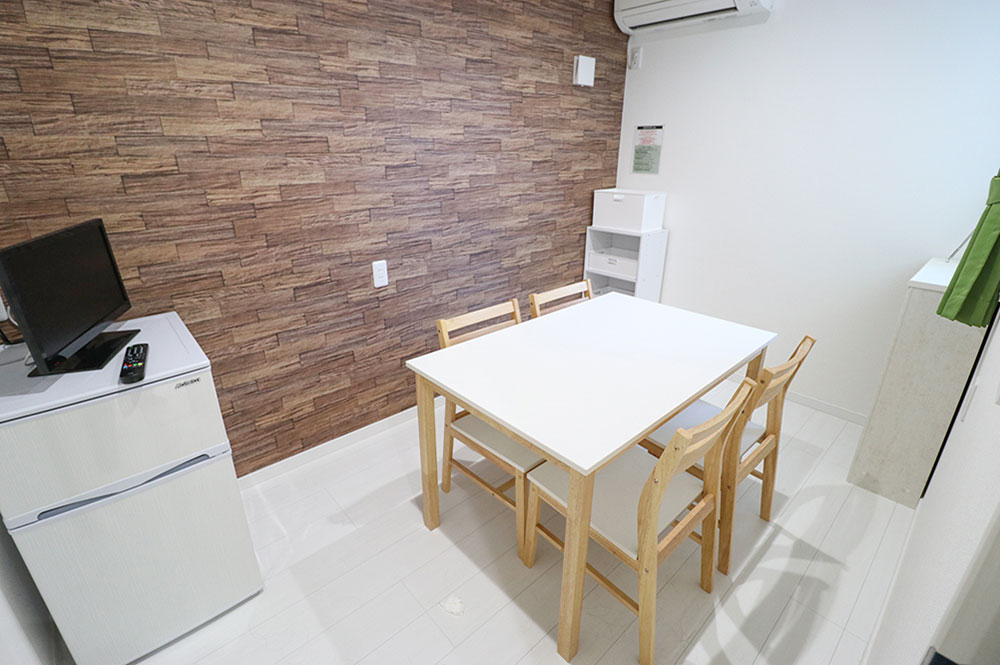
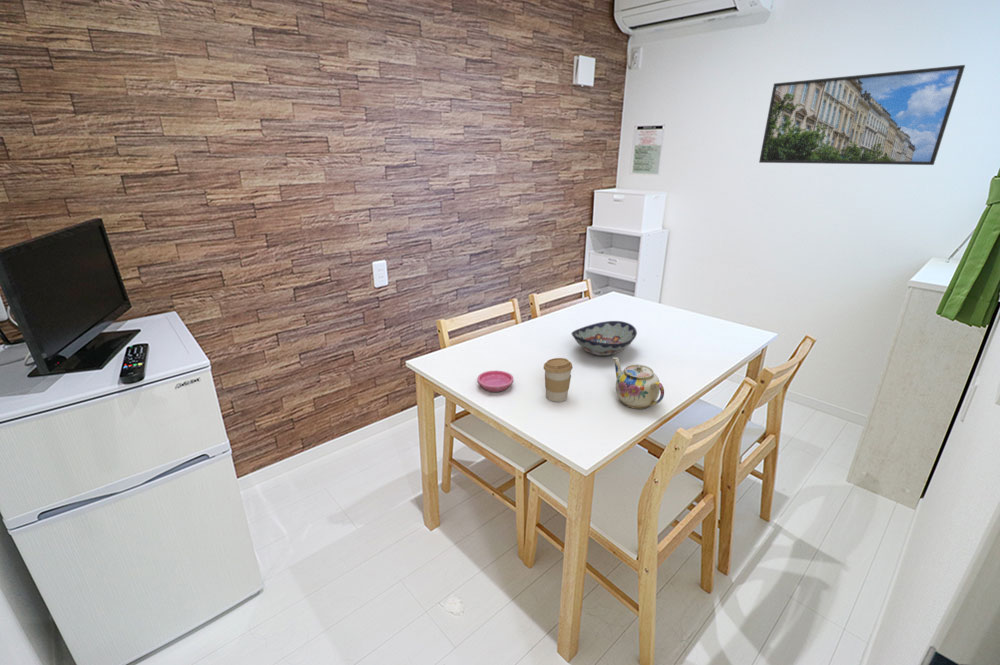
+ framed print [758,64,966,166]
+ saucer [476,370,514,393]
+ decorative bowl [571,320,638,357]
+ coffee cup [542,357,574,403]
+ teapot [612,357,665,410]
